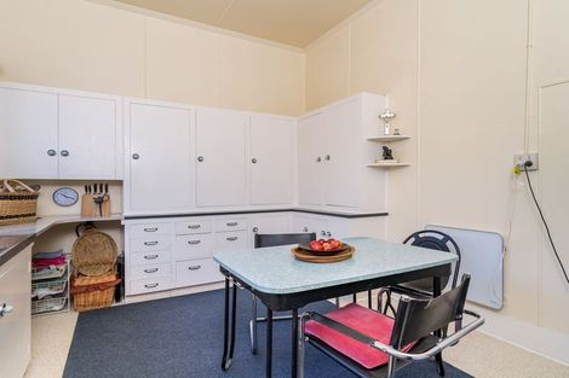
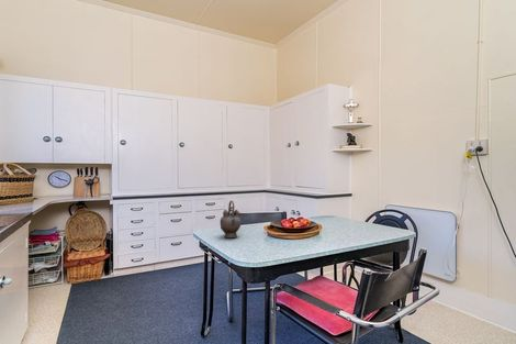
+ teapot [220,200,243,238]
